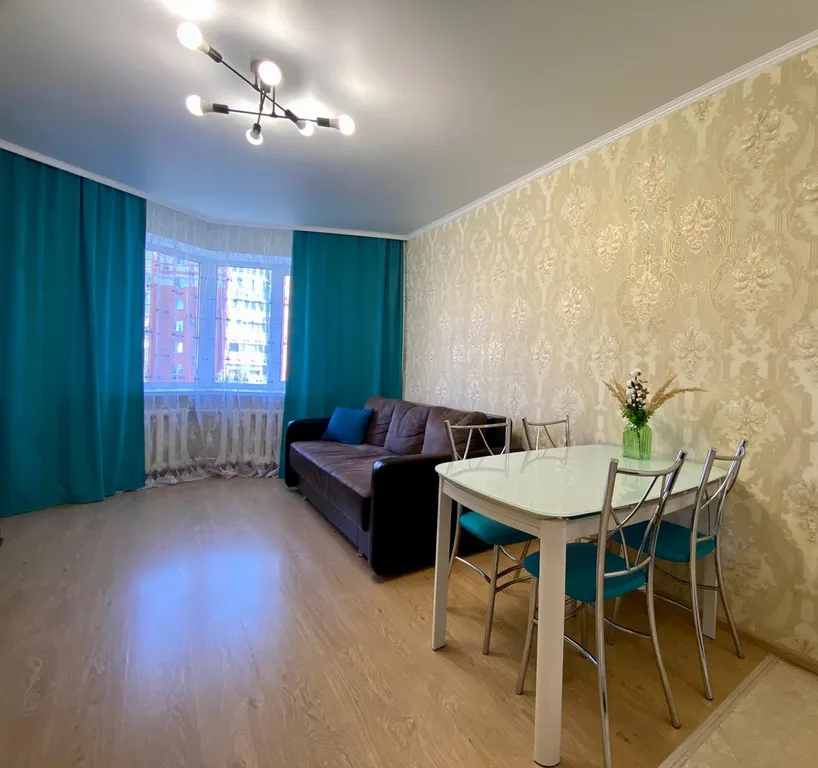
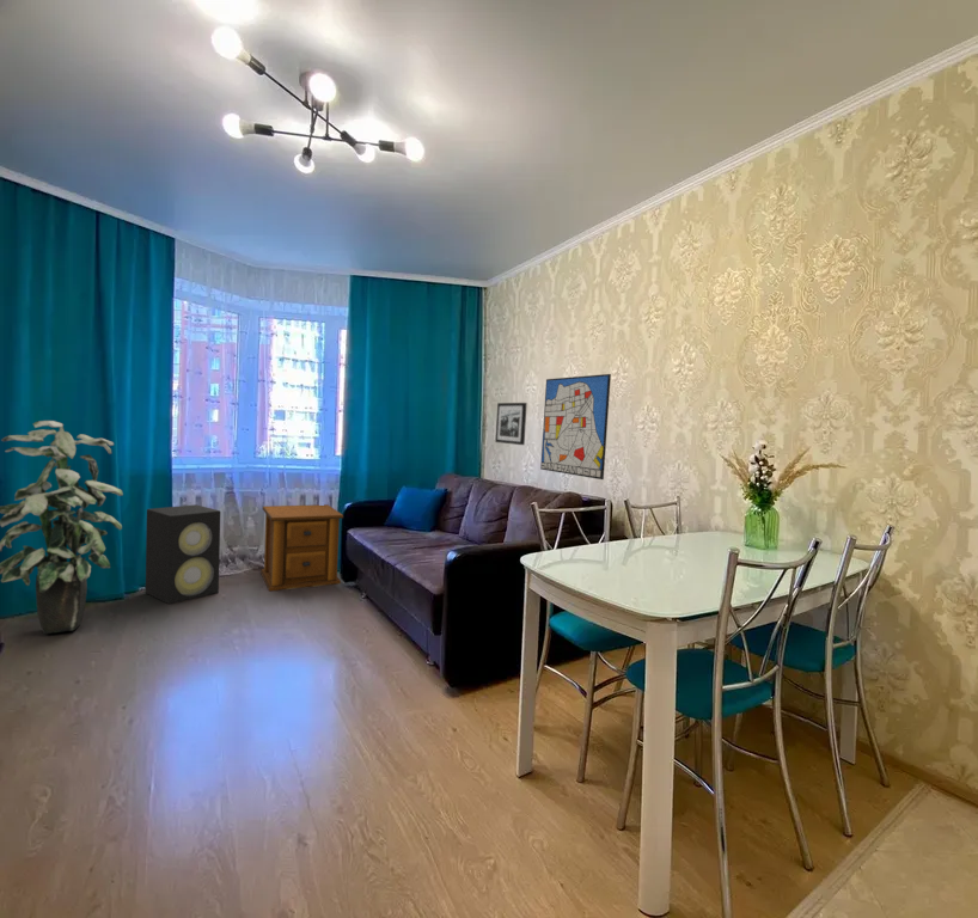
+ wall art [539,373,612,481]
+ picture frame [494,402,528,446]
+ indoor plant [0,420,124,635]
+ side table [259,503,344,592]
+ speaker [145,503,221,605]
